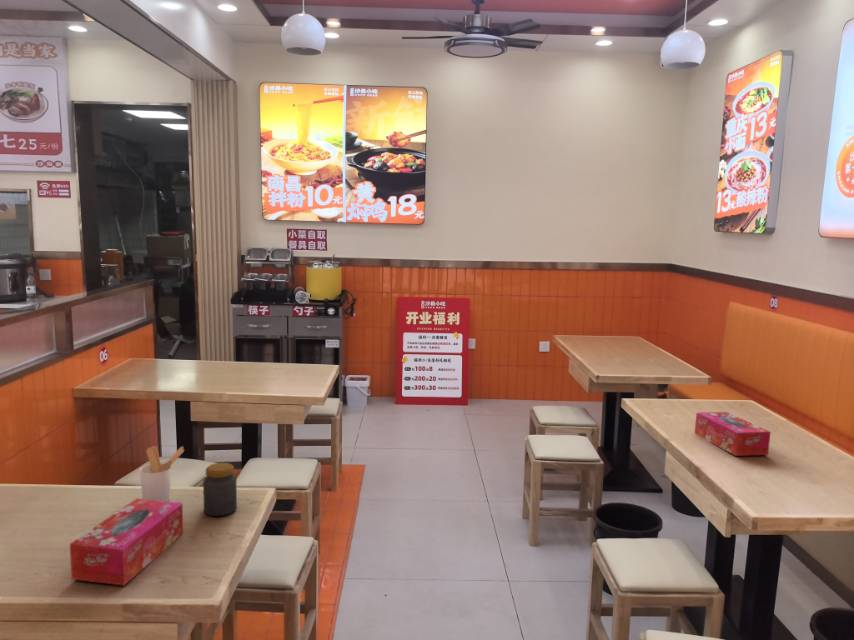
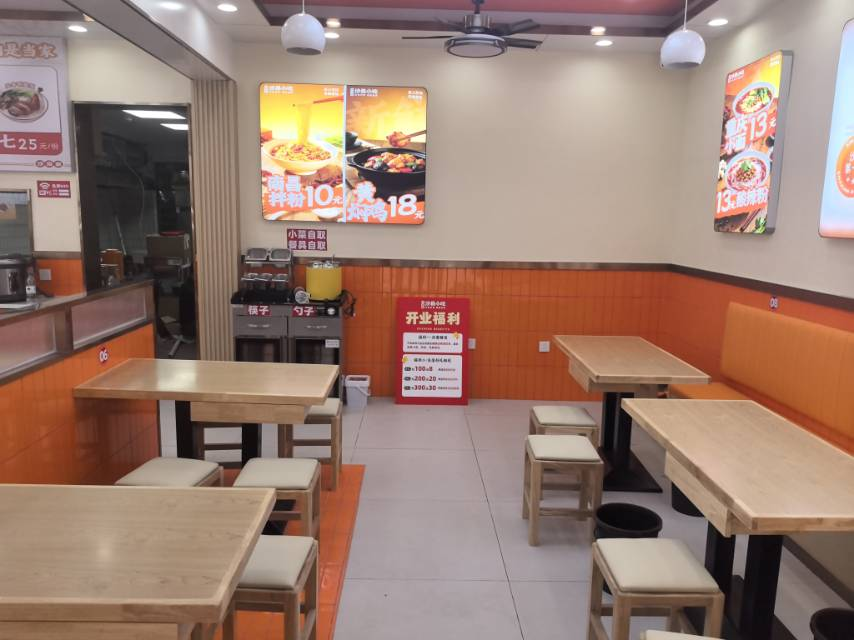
- jar [202,462,238,517]
- tissue box [69,498,184,586]
- tissue box [694,411,772,457]
- utensil holder [139,445,185,502]
